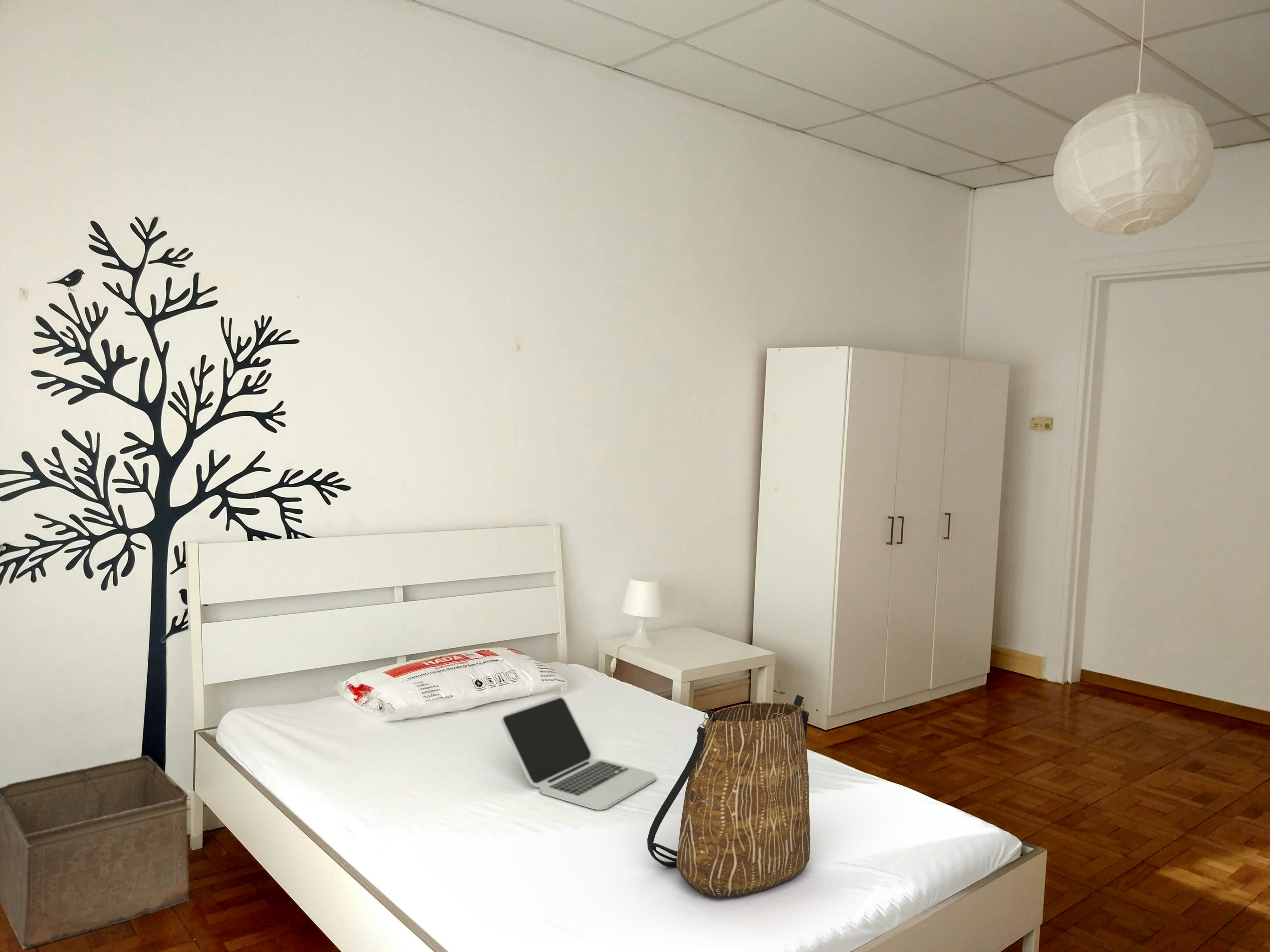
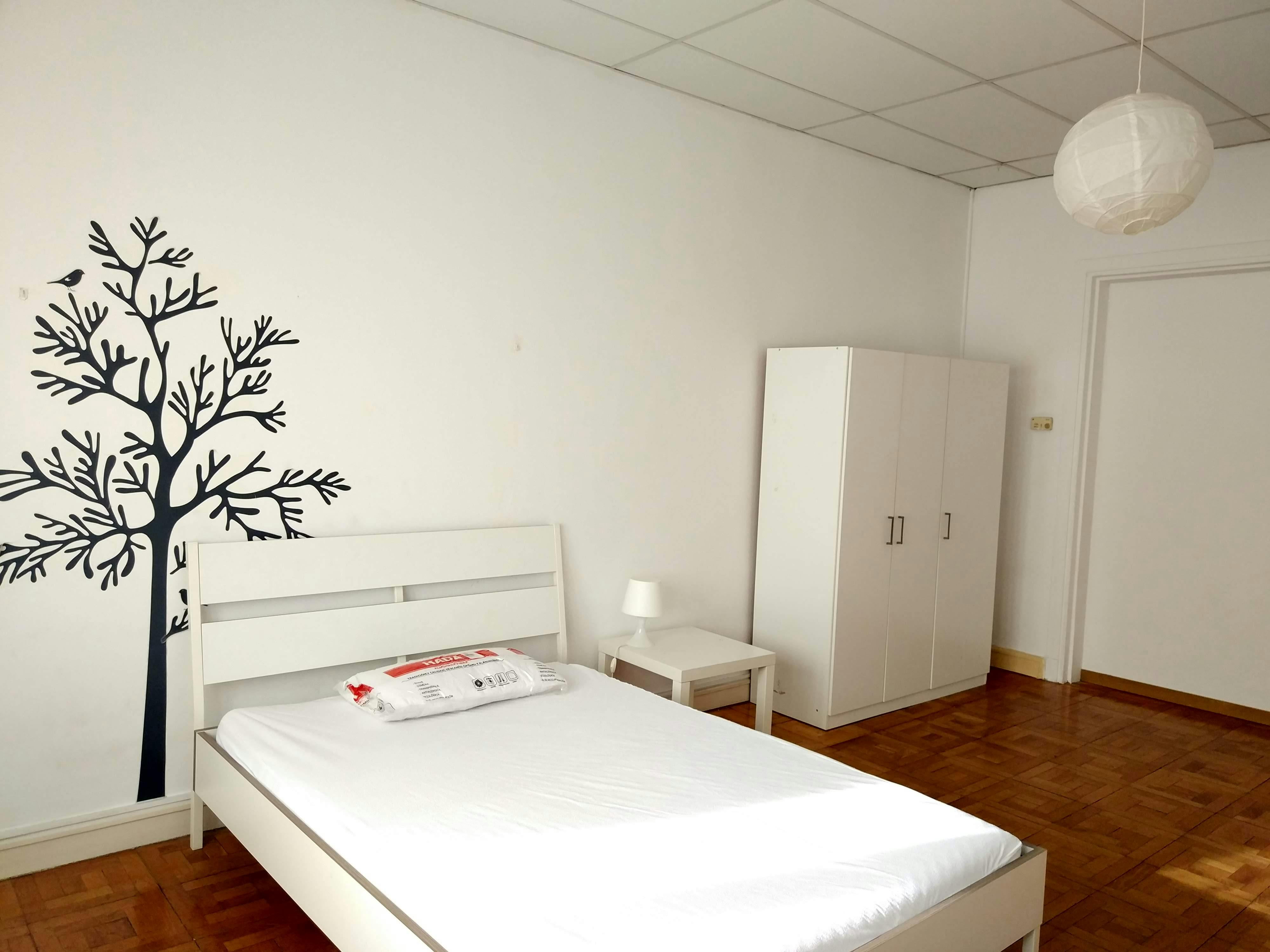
- tote bag [647,695,811,897]
- storage bin [0,755,190,949]
- laptop [501,695,657,810]
